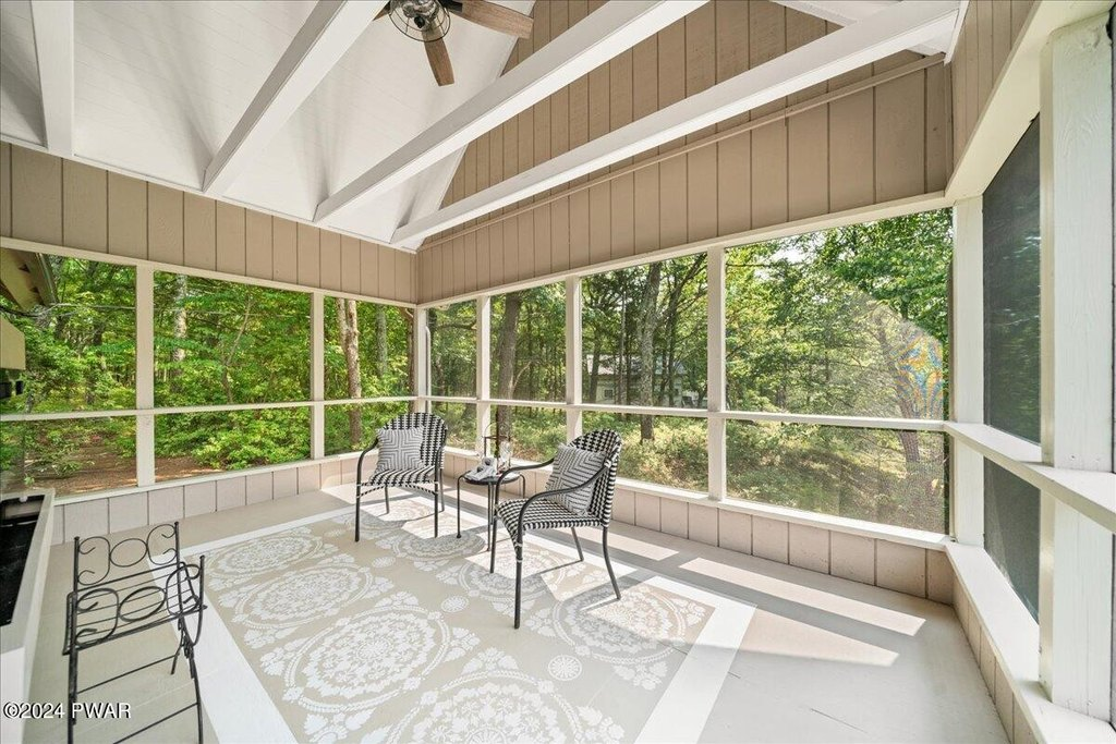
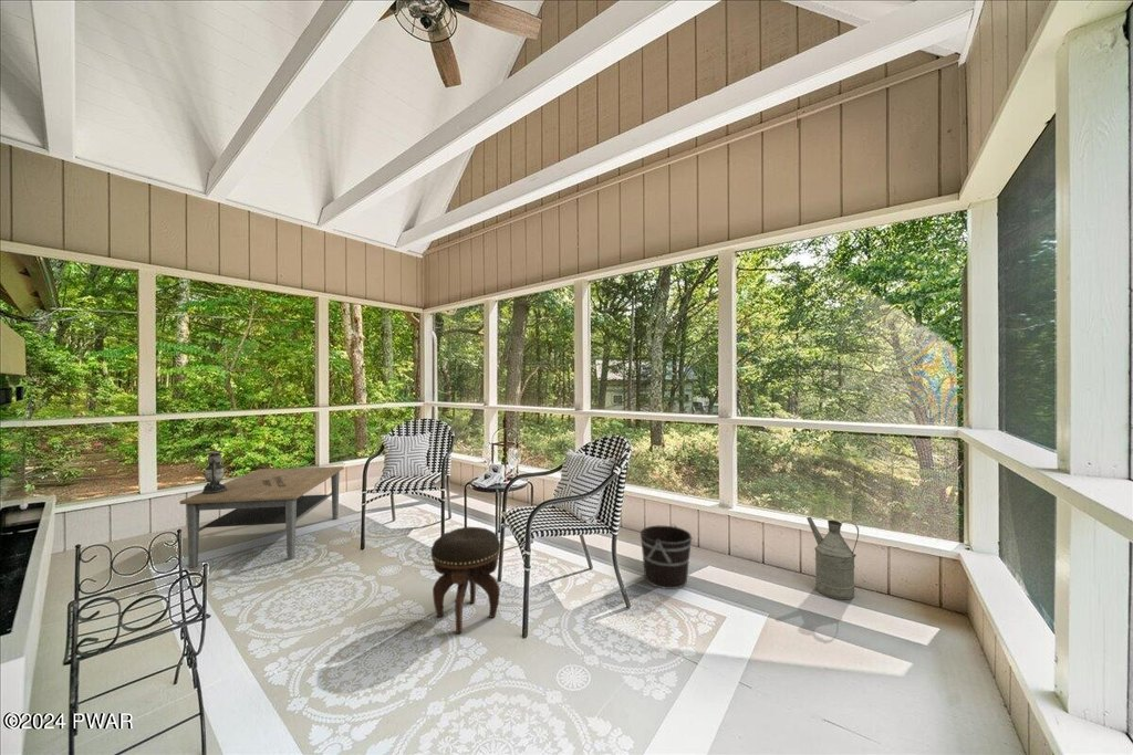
+ watering can [805,516,860,601]
+ lantern [201,450,236,494]
+ bucket [640,523,695,590]
+ footstool [430,526,501,635]
+ coffee table [179,465,345,568]
